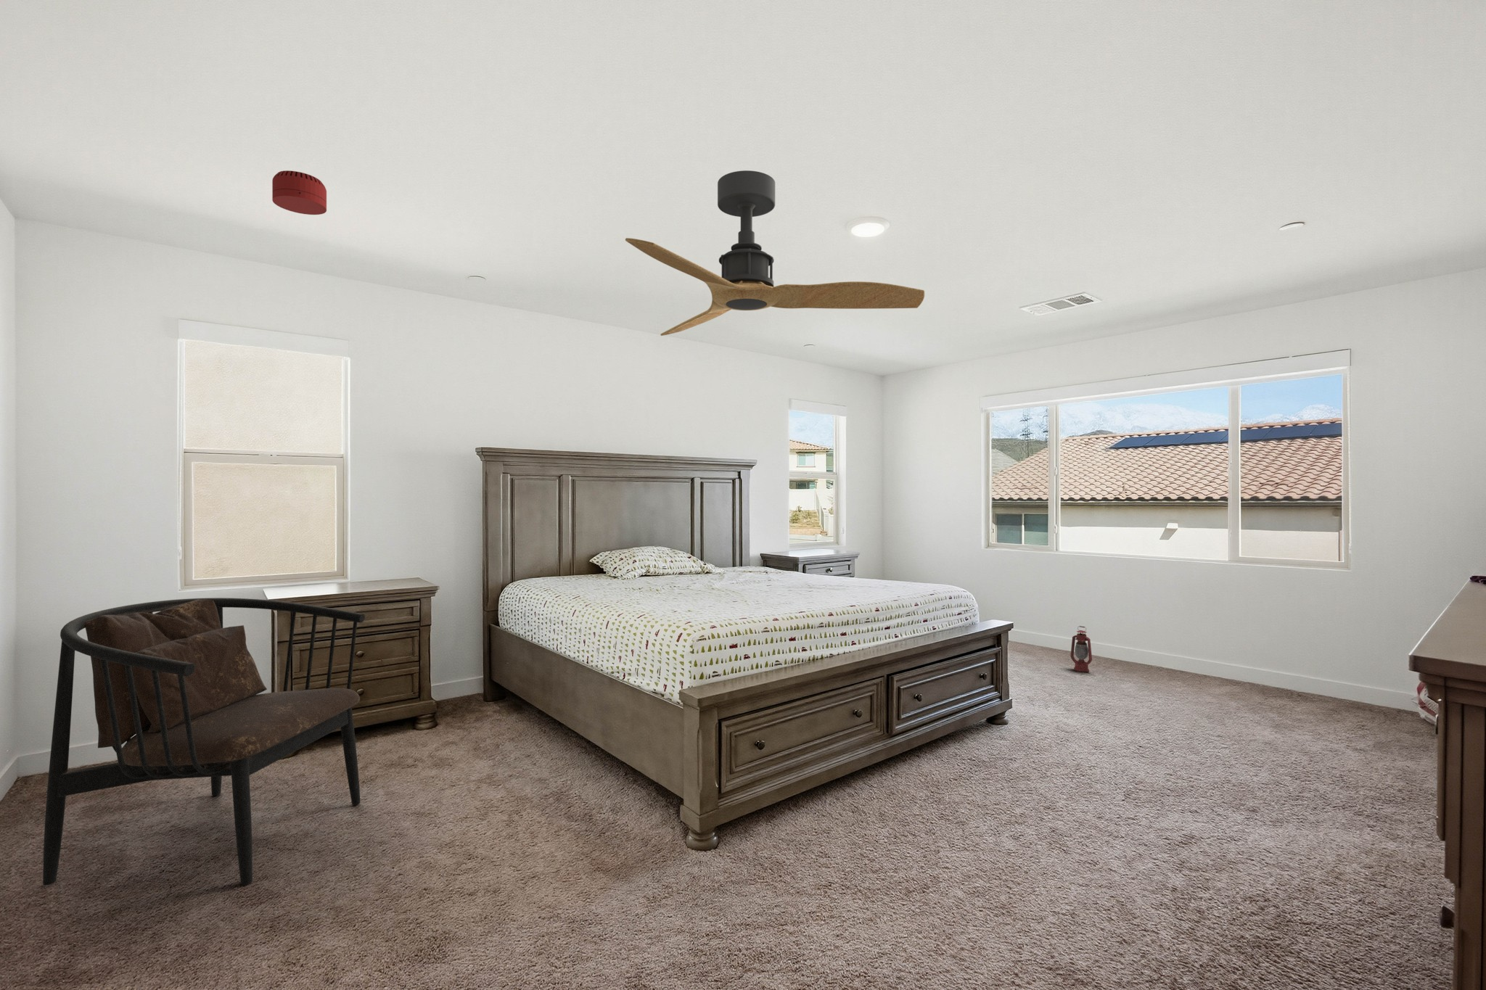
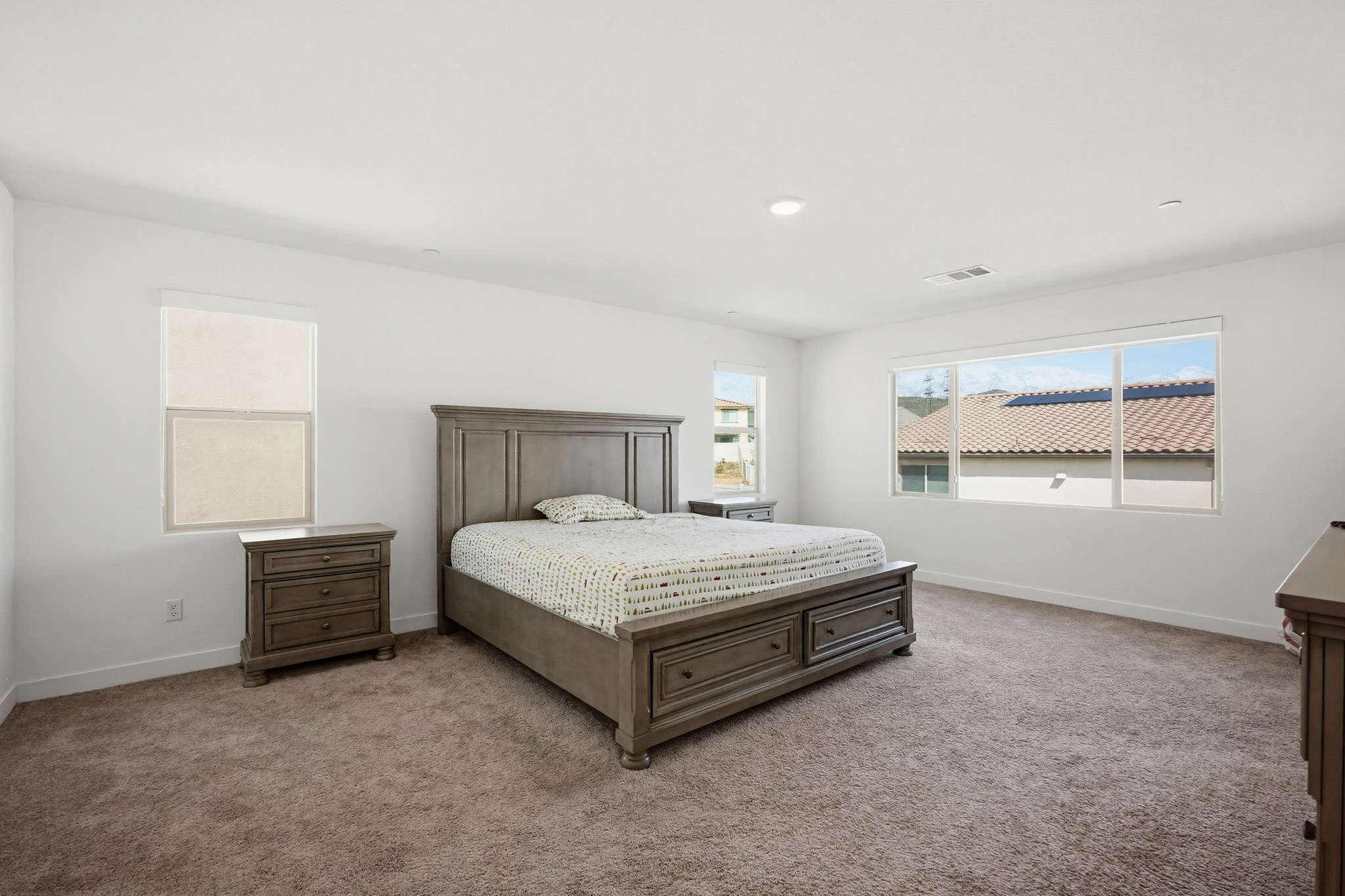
- lantern [1069,625,1093,673]
- ceiling fan [624,170,925,337]
- armchair [42,597,366,885]
- smoke detector [272,170,327,215]
